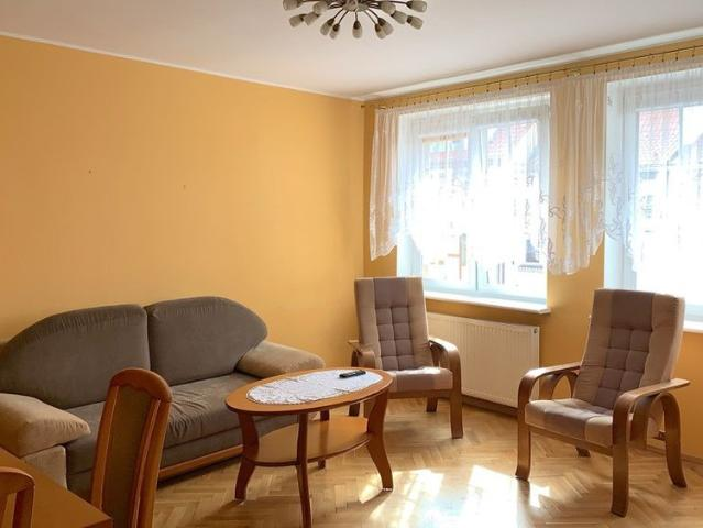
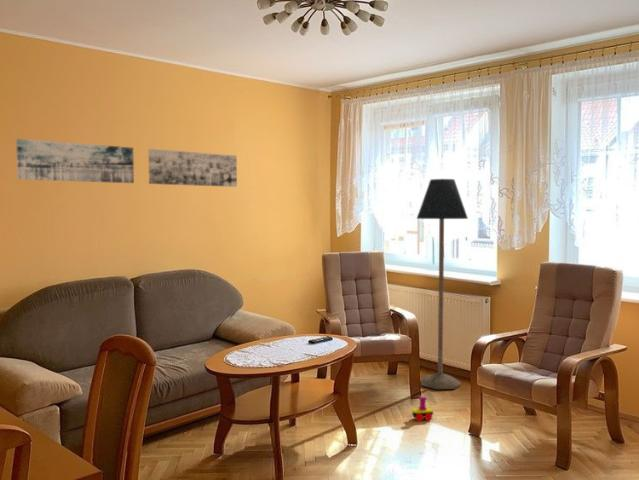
+ floor lamp [416,178,469,390]
+ wall art [147,148,238,188]
+ toy train [411,396,434,422]
+ wall art [15,138,135,184]
